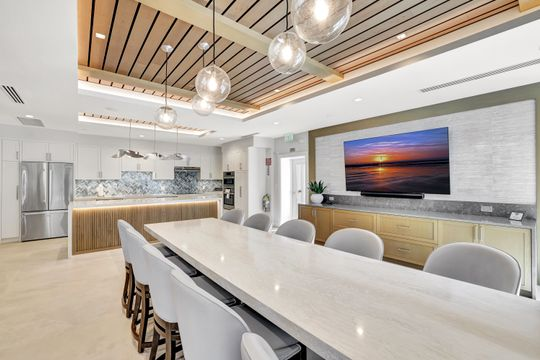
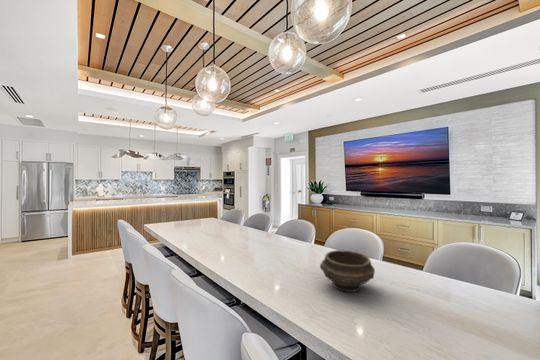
+ bowl [319,249,376,293]
